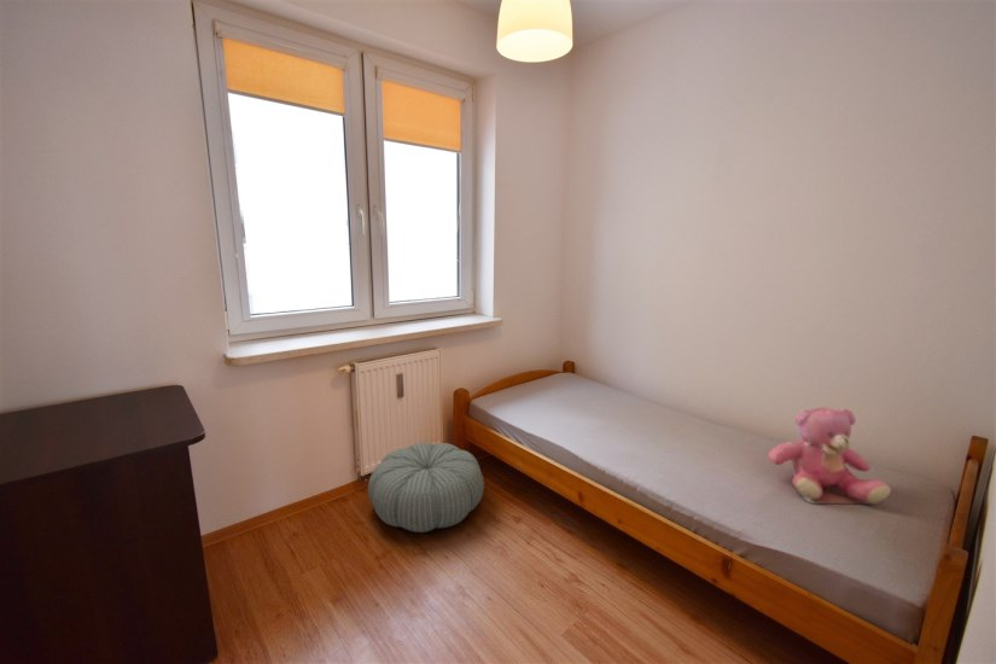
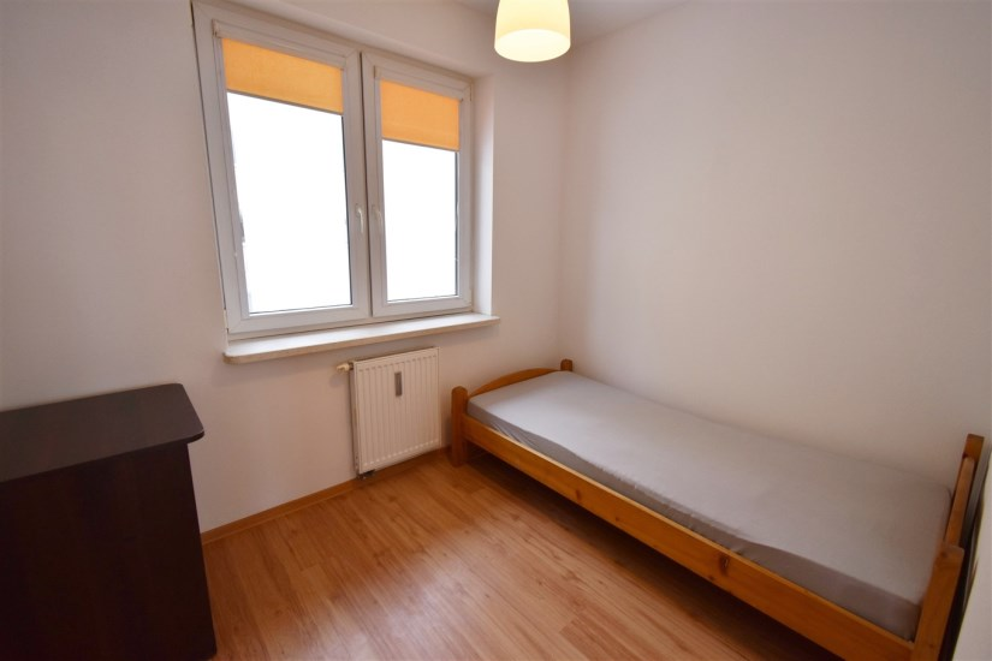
- pouf [367,442,485,534]
- teddy bear [767,406,892,506]
